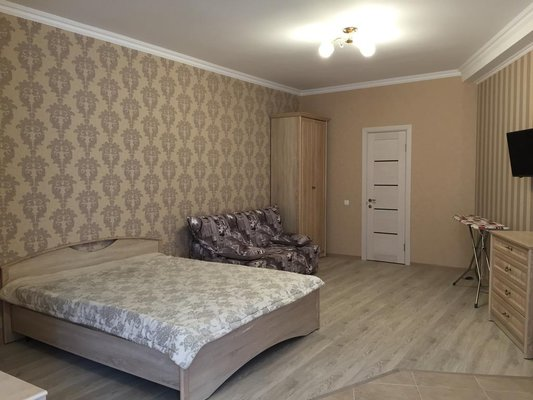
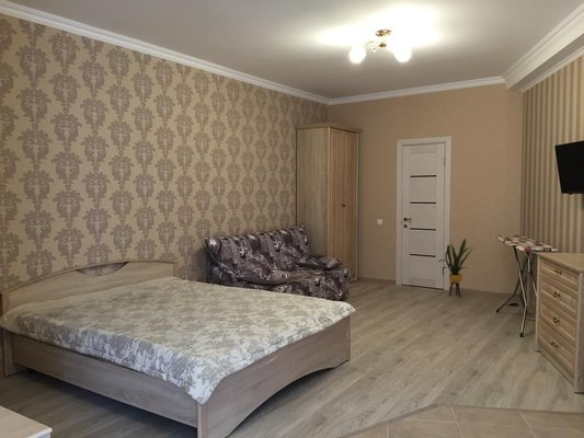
+ house plant [436,238,477,298]
